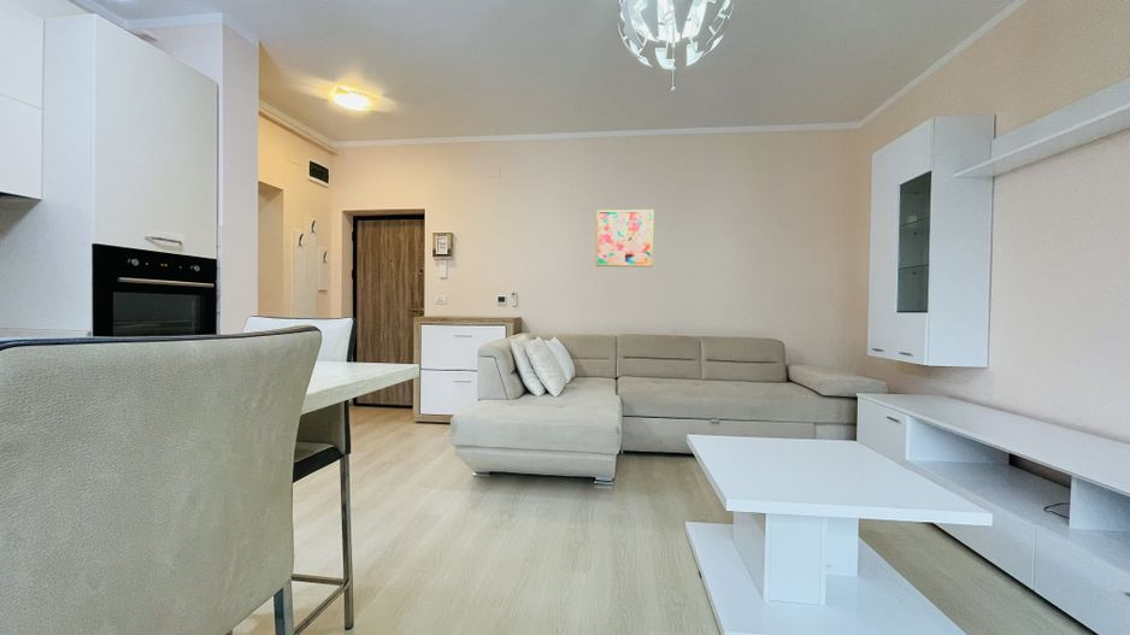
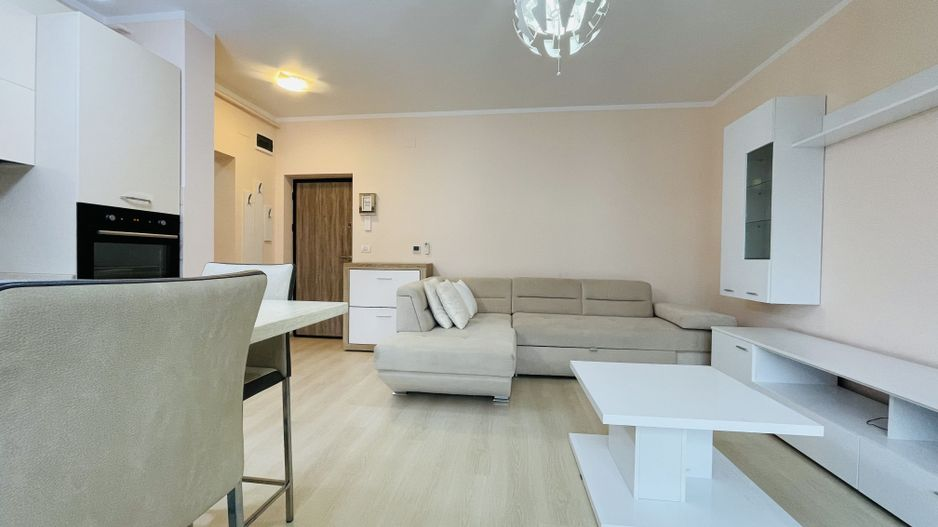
- wall art [595,208,655,267]
